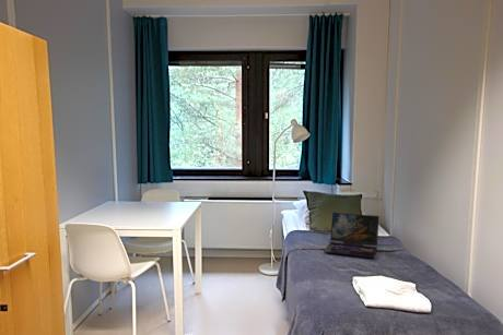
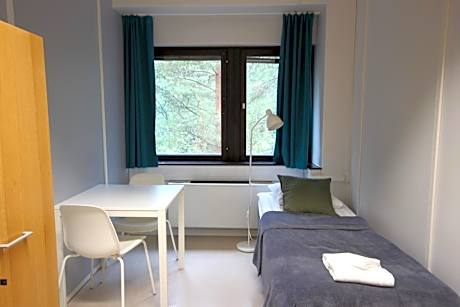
- laptop [323,212,381,259]
